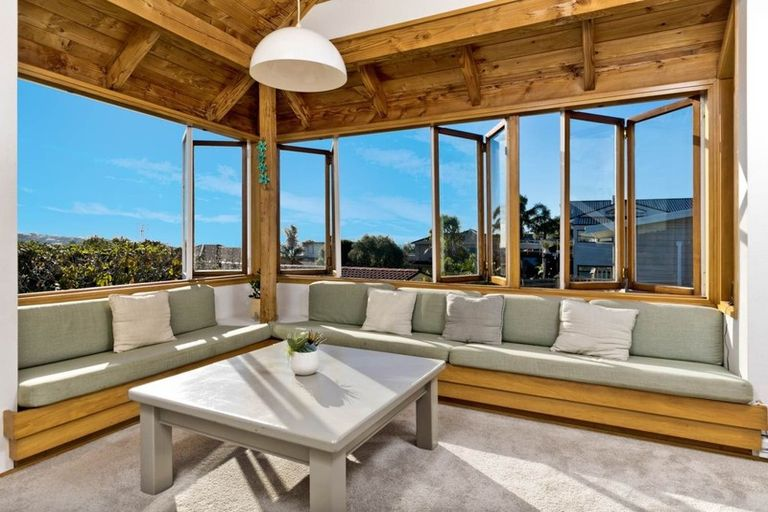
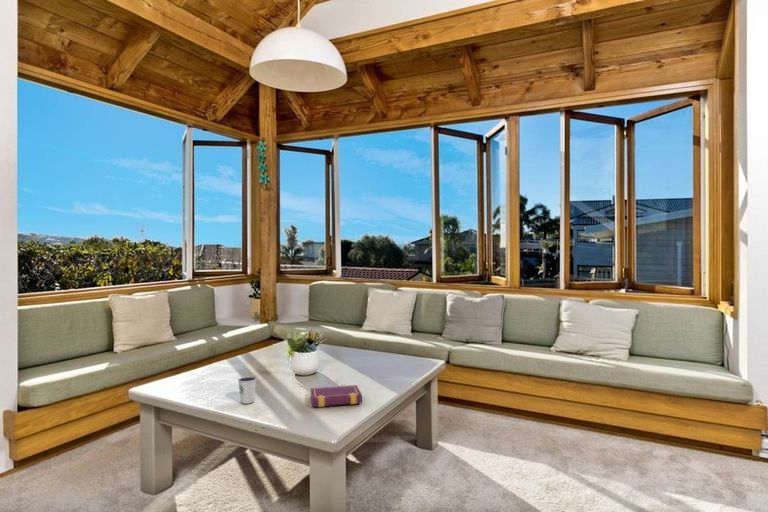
+ dixie cup [237,375,258,405]
+ book [310,384,363,408]
